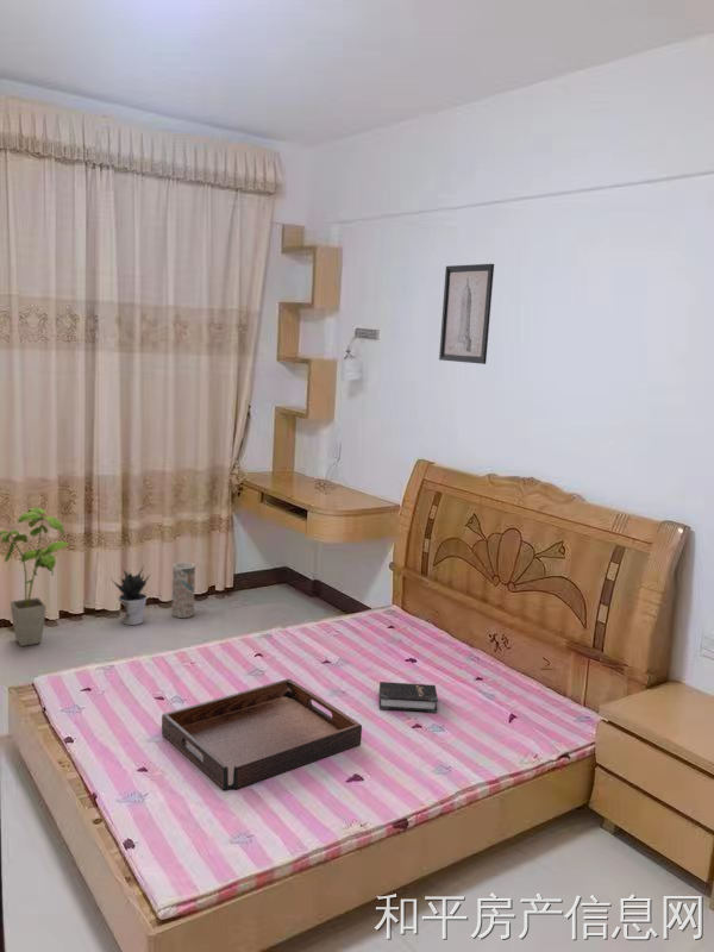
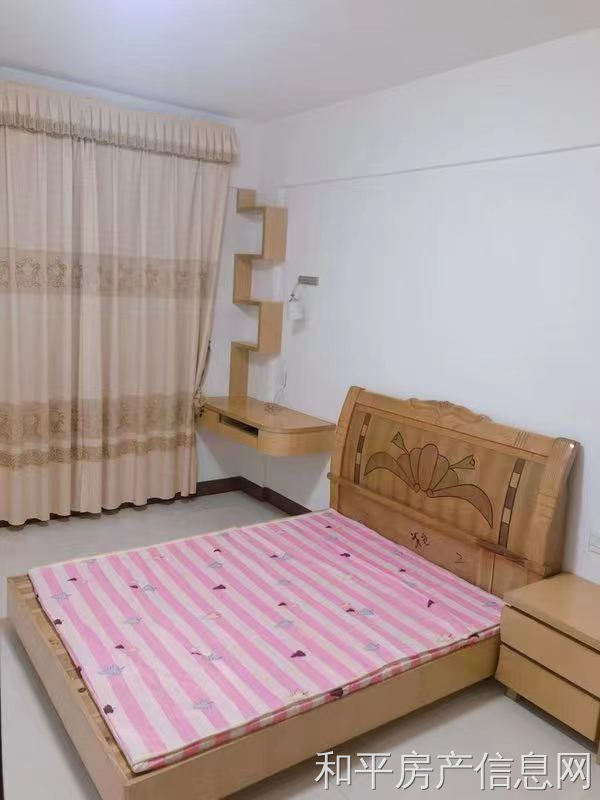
- hardback book [378,681,439,714]
- wall art [438,263,495,365]
- house plant [0,507,73,647]
- potted plant [109,564,151,626]
- vase [171,562,196,619]
- serving tray [161,677,363,790]
